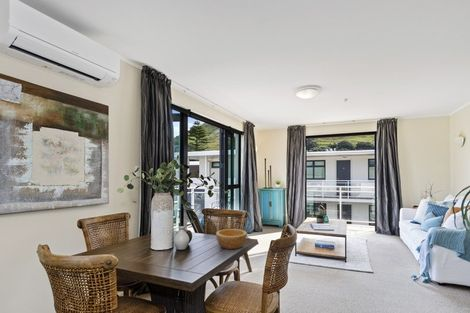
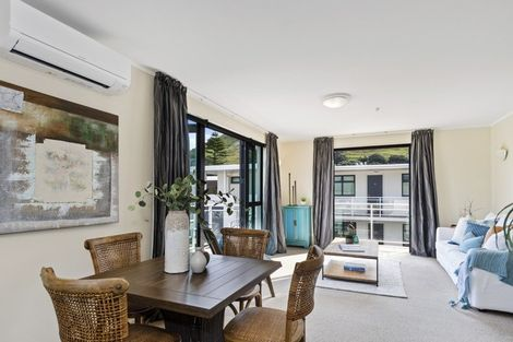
- bowl [215,228,248,250]
